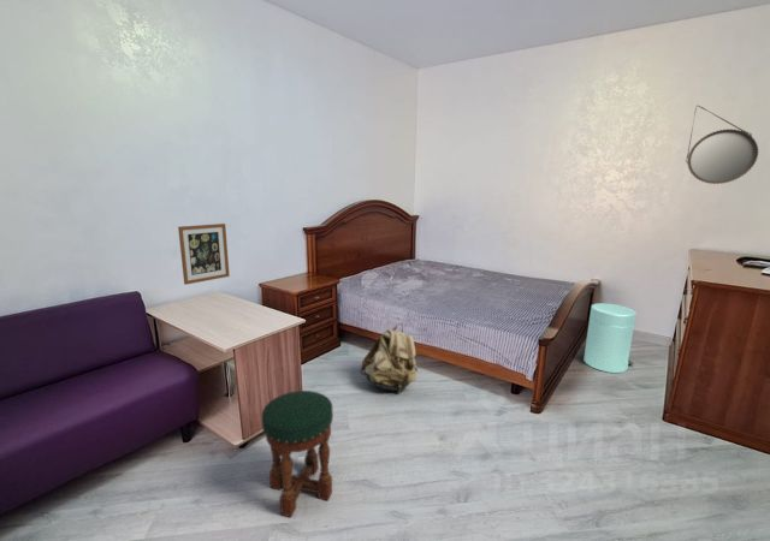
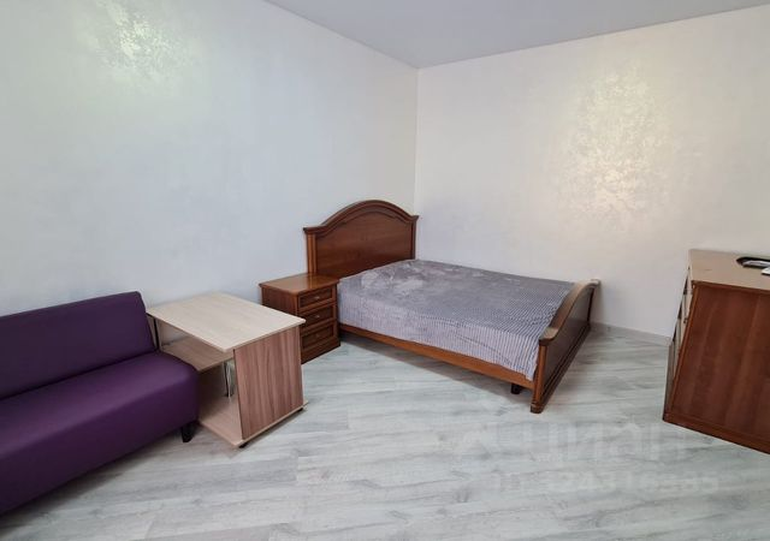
- home mirror [685,105,760,185]
- wall art [177,222,231,286]
- trash can [582,302,638,374]
- backpack [359,322,419,394]
- stool [261,390,334,518]
